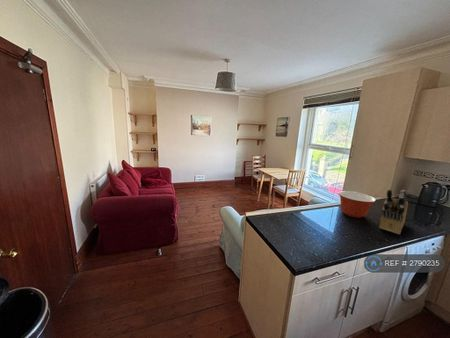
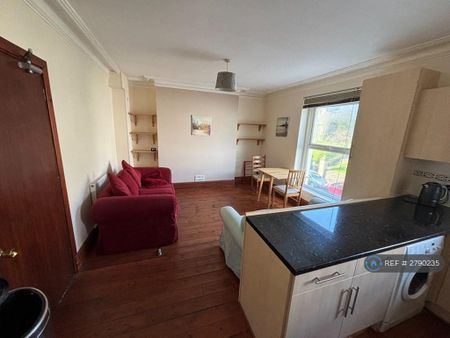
- mixing bowl [337,190,377,219]
- knife block [378,189,409,235]
